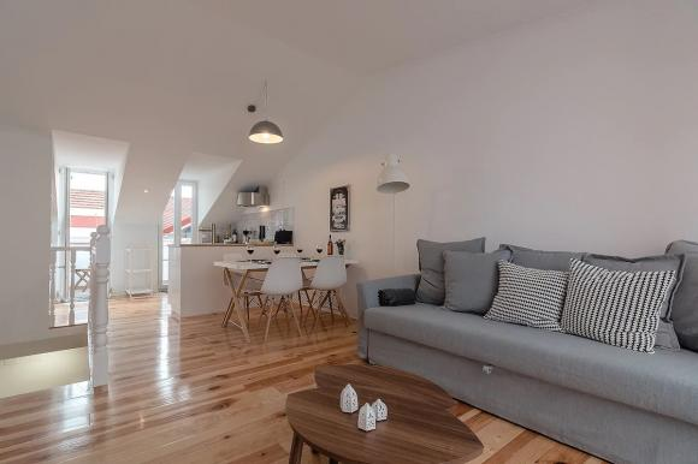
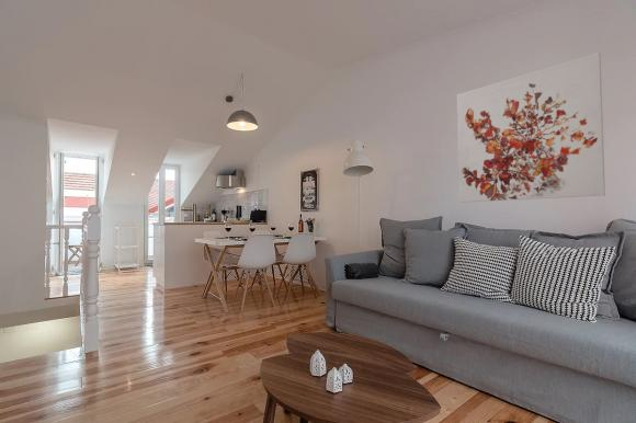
+ wall art [456,52,606,204]
